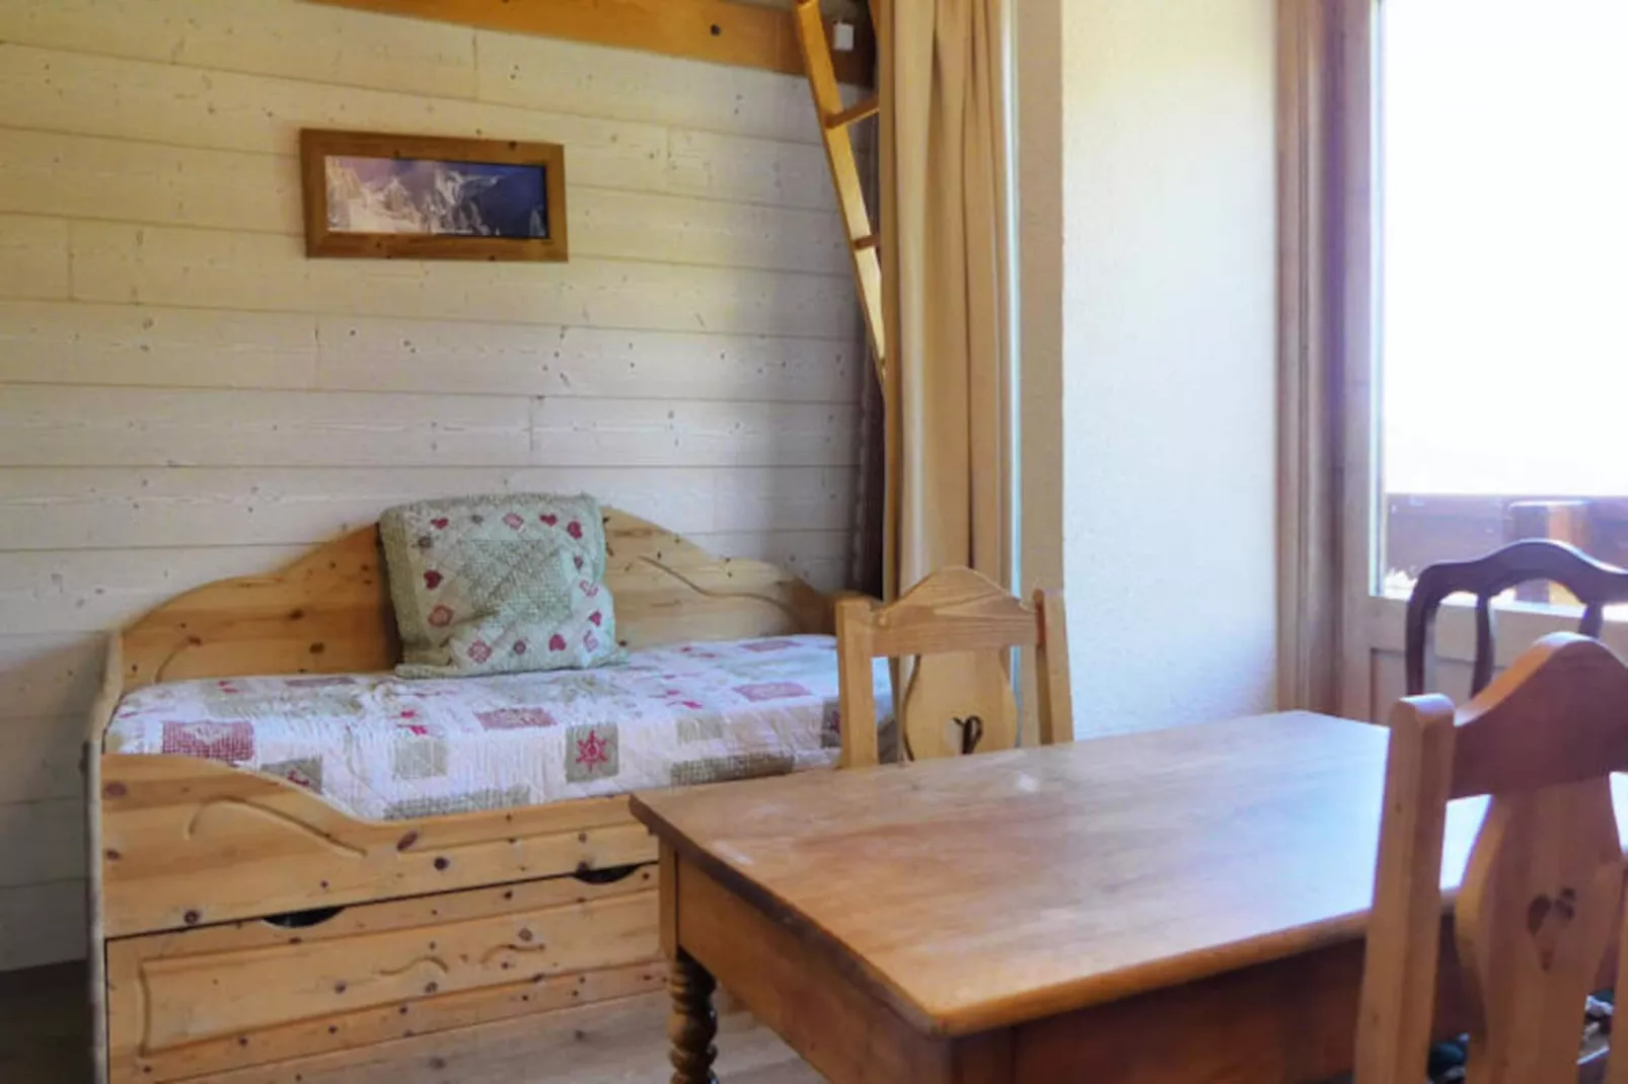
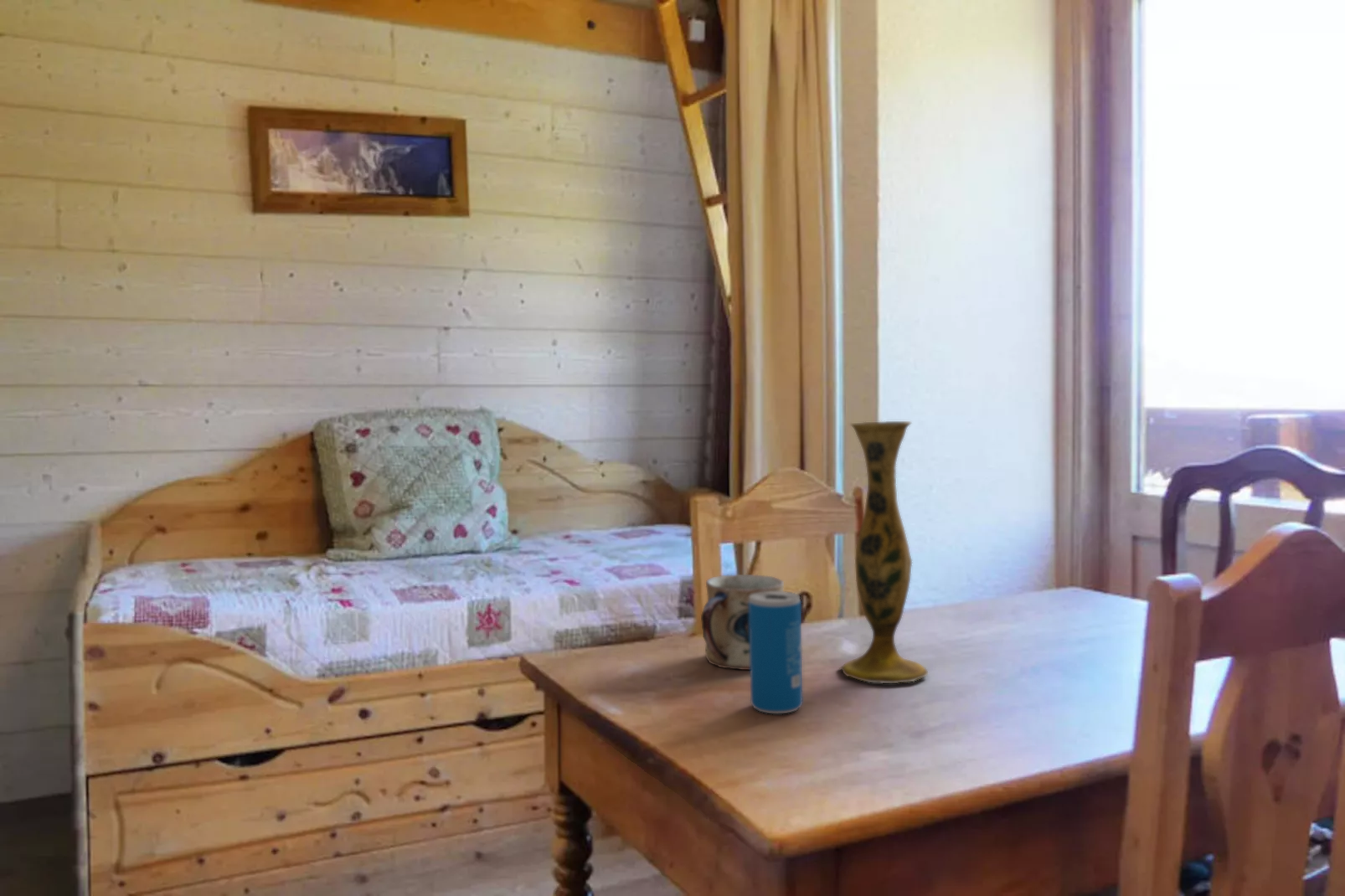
+ vase [837,420,929,684]
+ mug [700,574,785,671]
+ beverage can [749,590,803,714]
